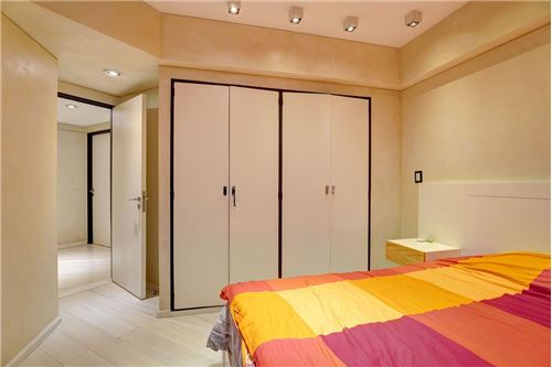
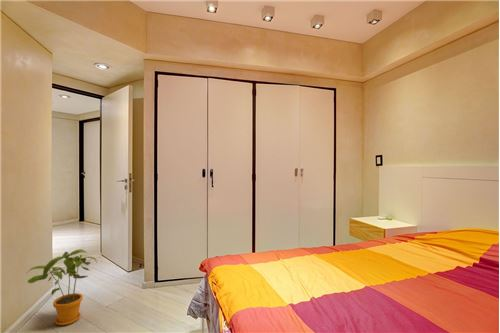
+ house plant [26,248,98,326]
